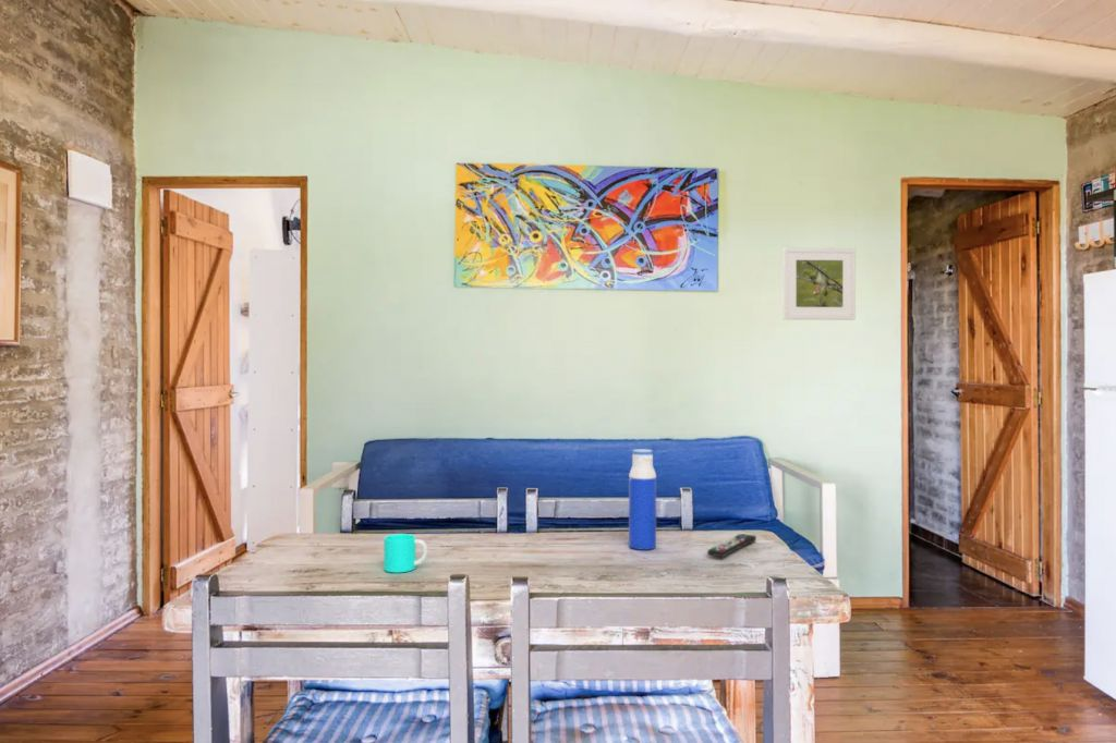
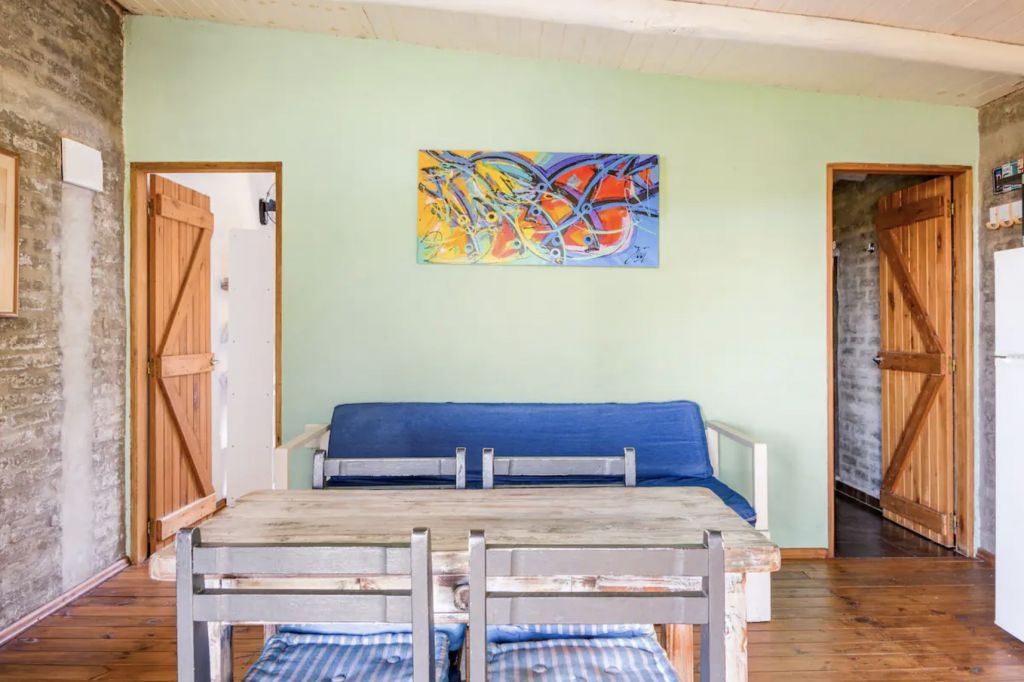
- cup [383,533,428,574]
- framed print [781,246,857,321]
- water bottle [628,449,657,551]
- remote control [706,533,757,559]
